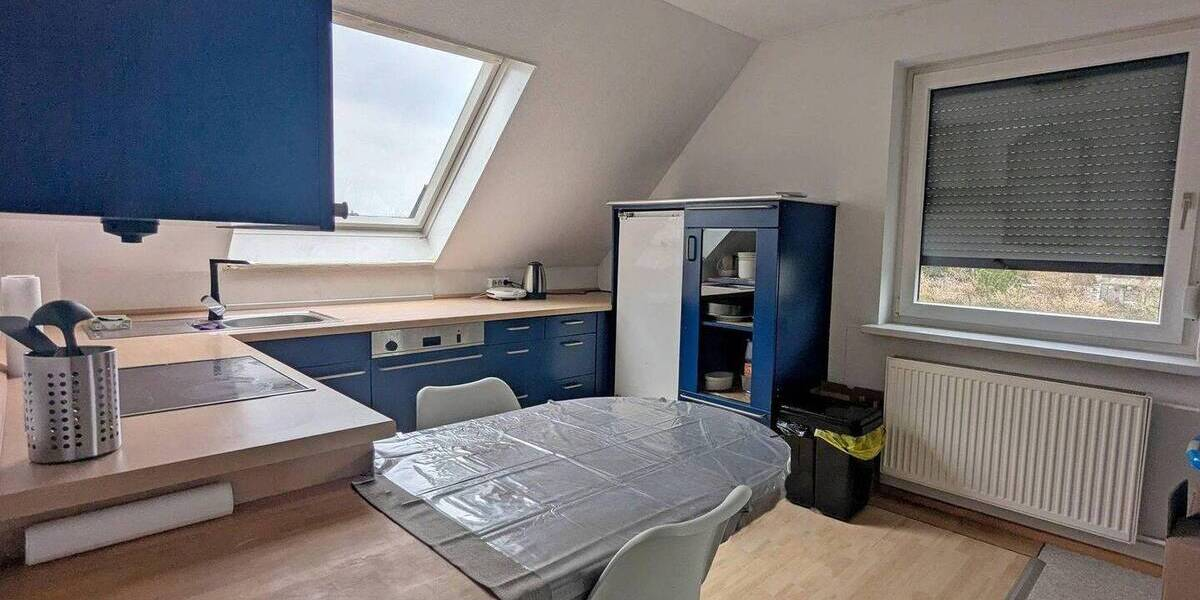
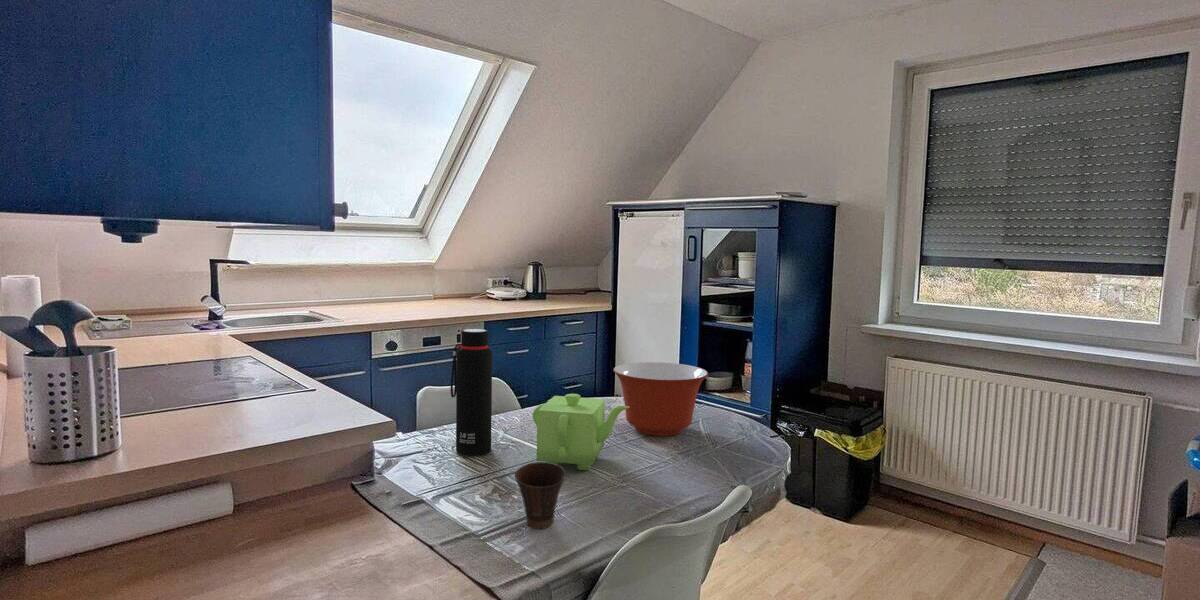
+ cup [514,461,567,530]
+ teapot [532,393,629,471]
+ water bottle [450,328,493,457]
+ mixing bowl [612,361,709,437]
